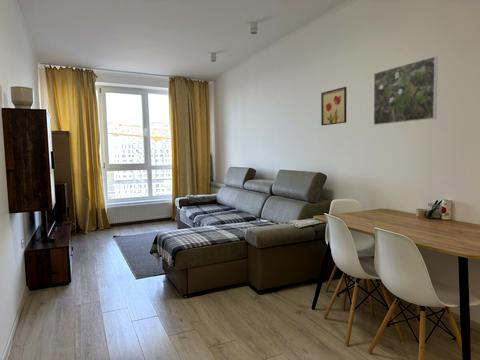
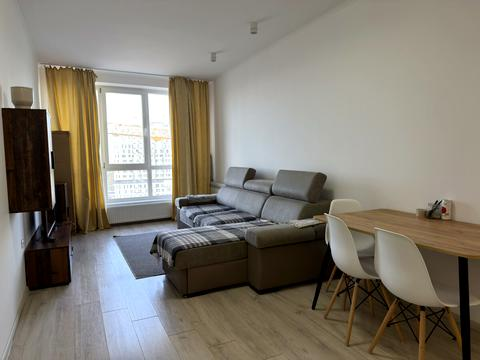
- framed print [373,55,439,126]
- wall art [320,86,347,127]
